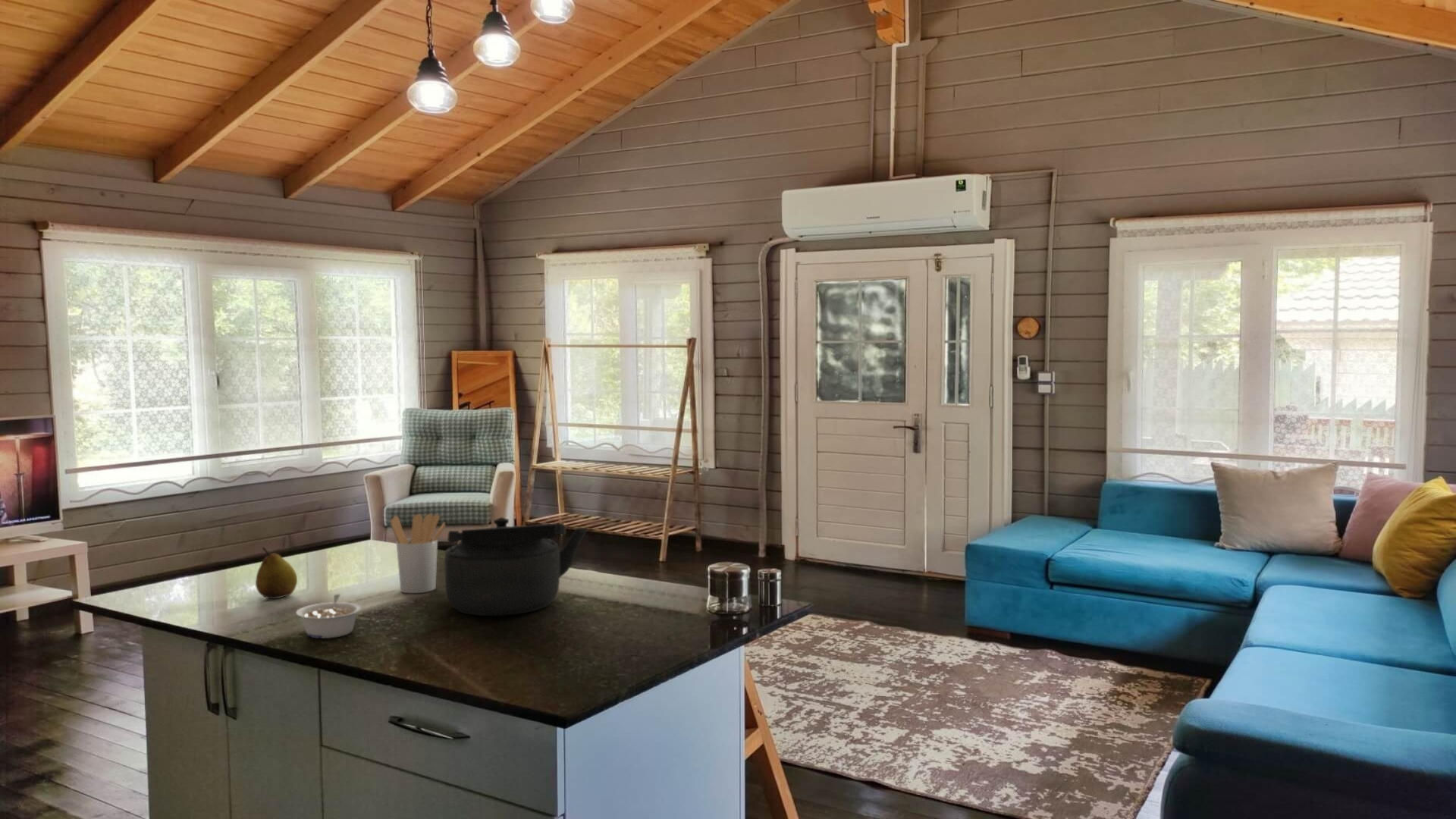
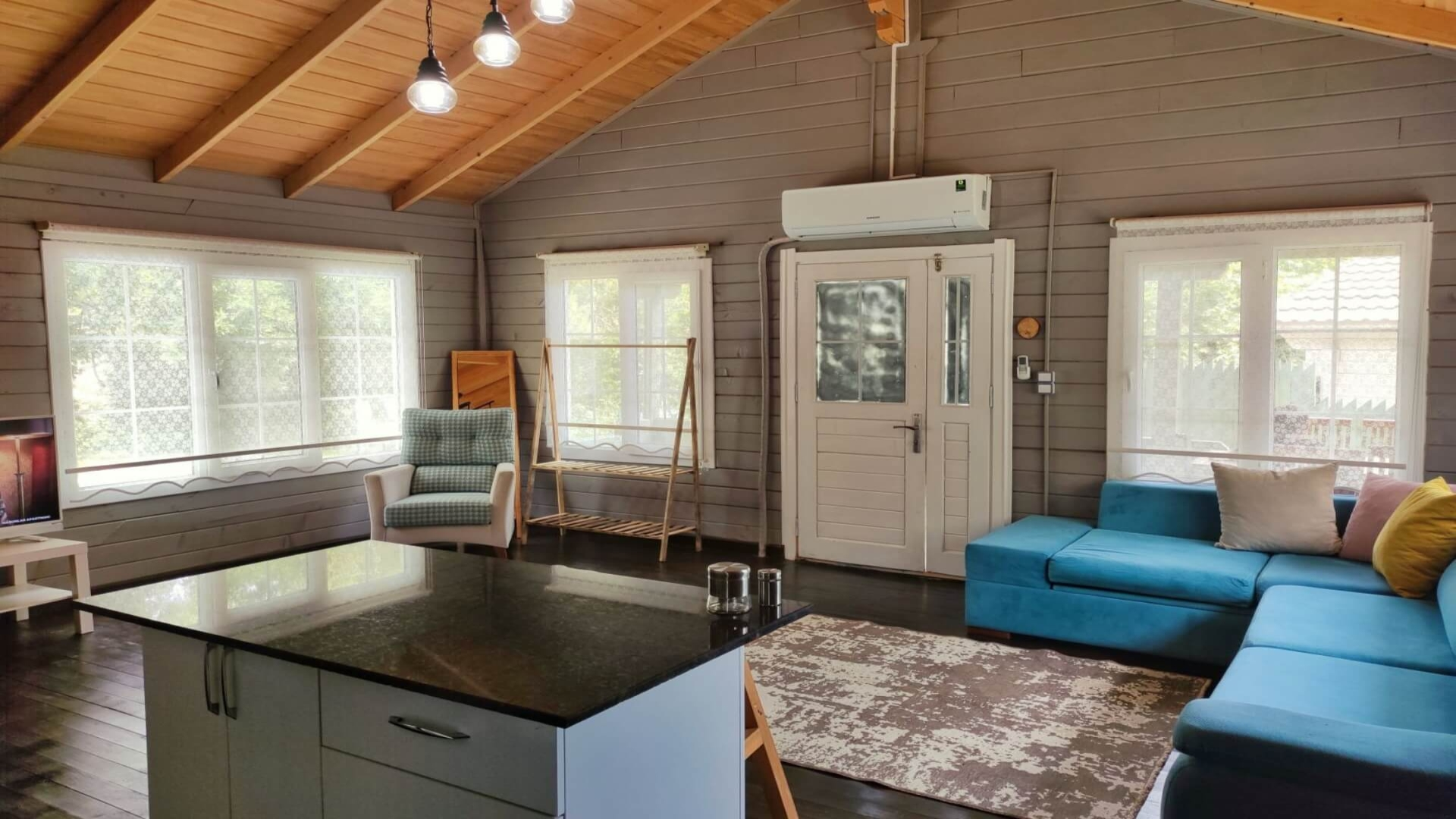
- legume [296,593,362,639]
- utensil holder [390,513,446,594]
- fruit [255,547,298,600]
- kettle [444,516,589,617]
